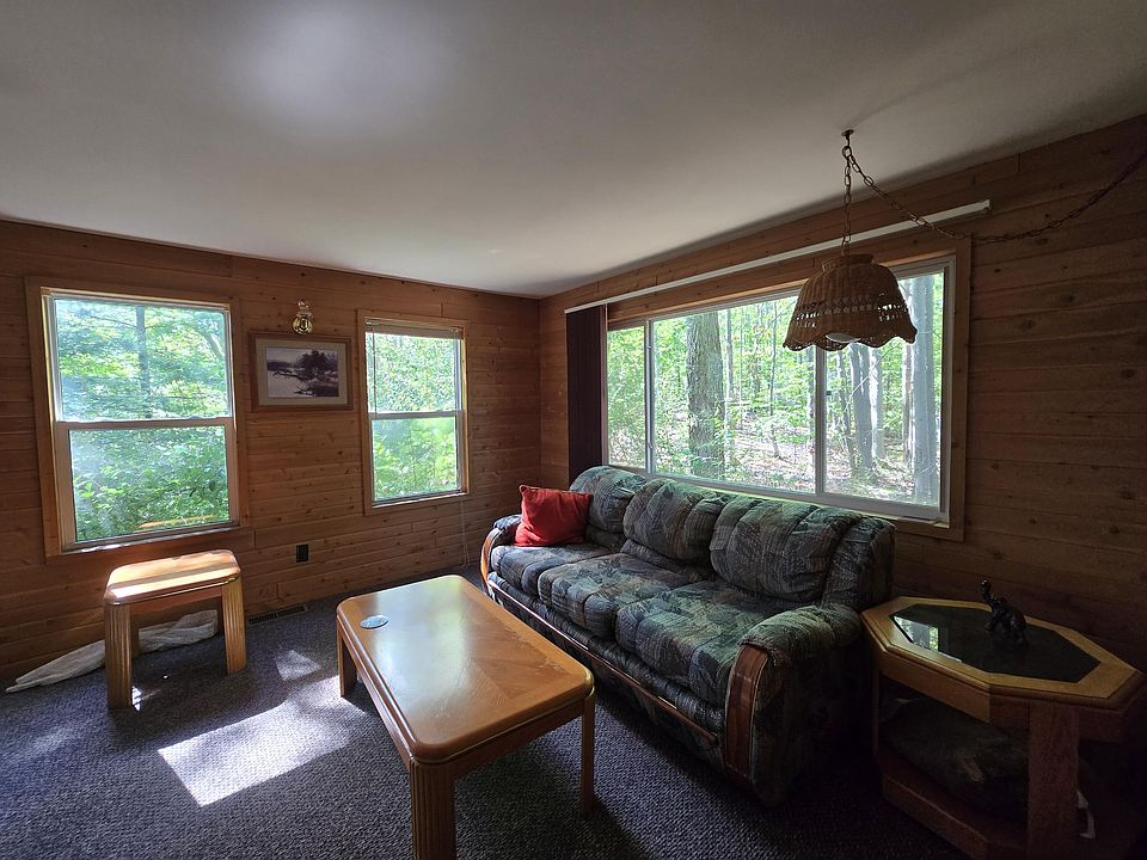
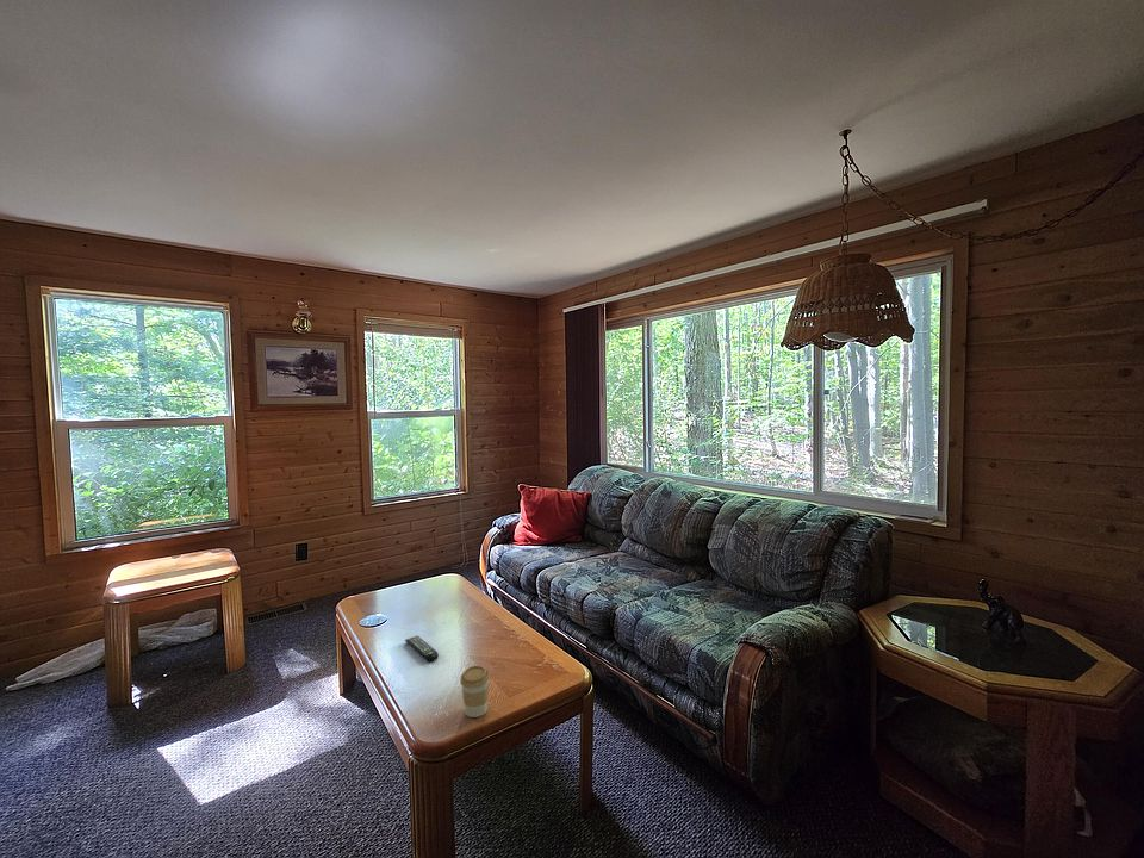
+ remote control [404,634,440,663]
+ coffee cup [459,664,491,719]
